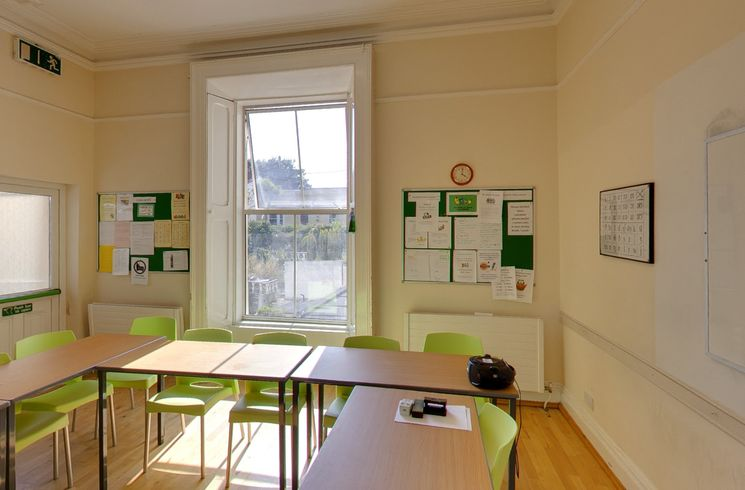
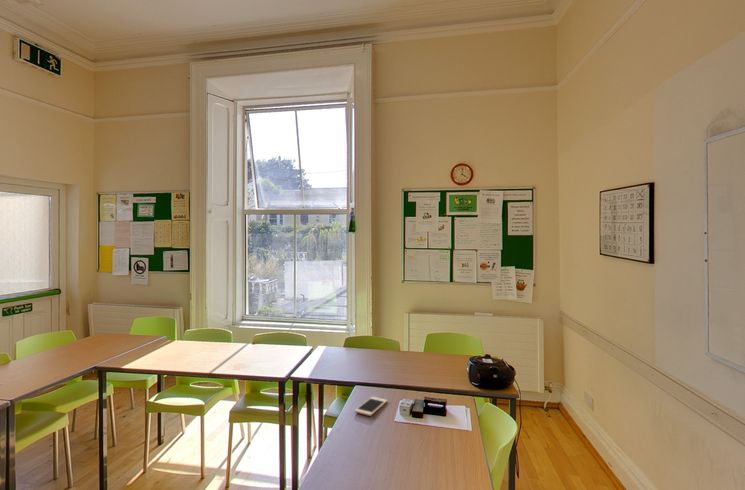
+ cell phone [354,396,388,417]
